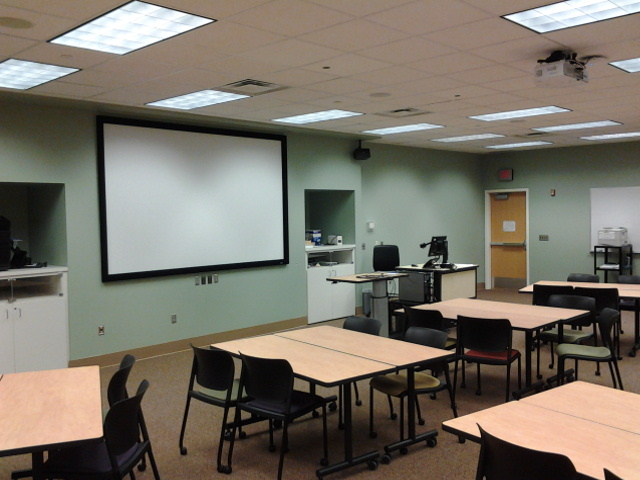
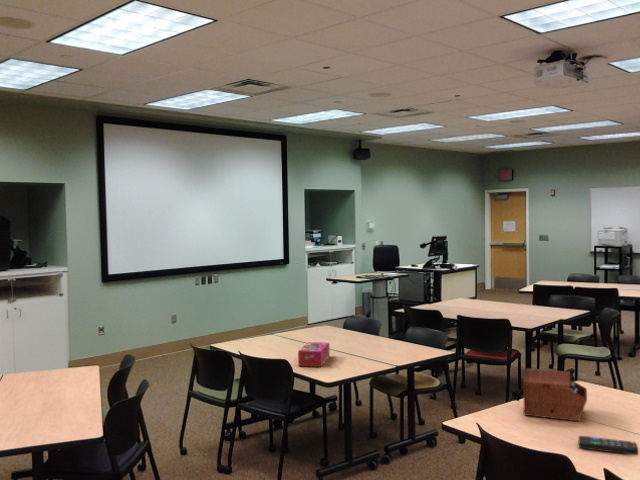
+ sewing box [522,367,588,422]
+ remote control [577,435,639,456]
+ tissue box [297,341,331,368]
